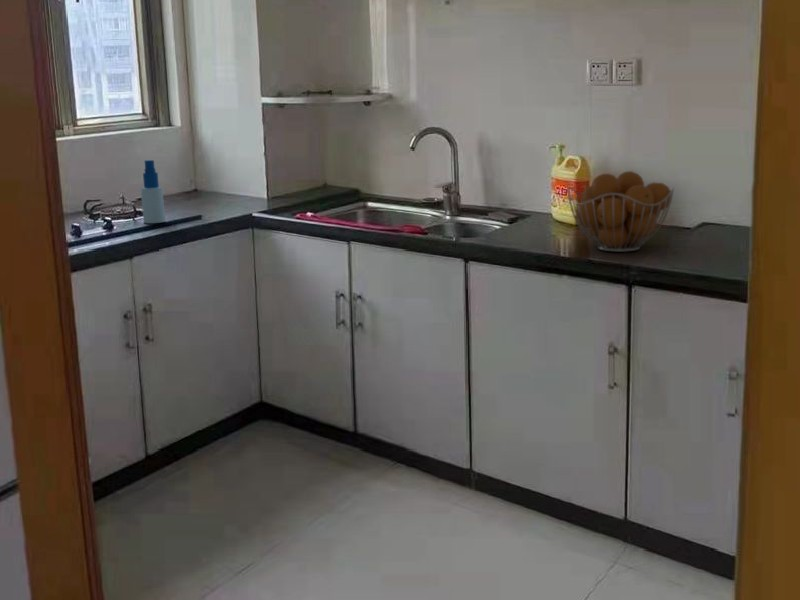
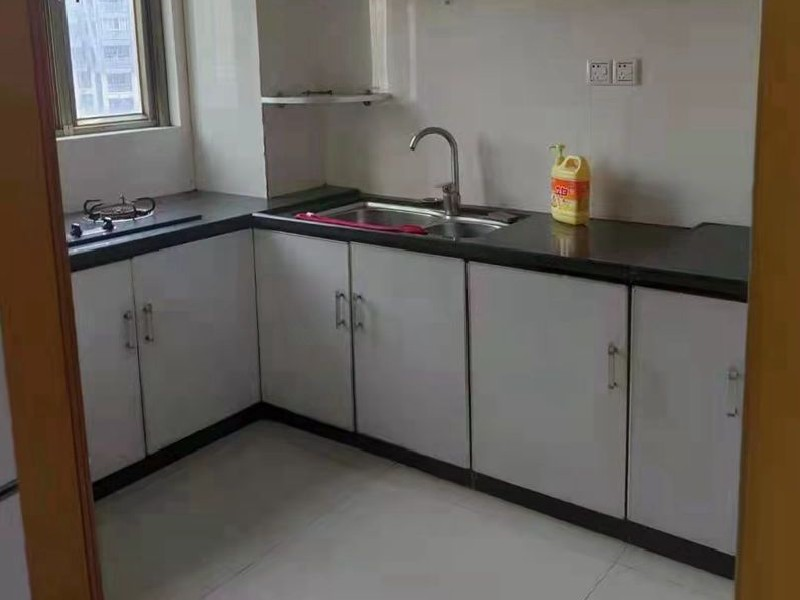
- spray bottle [140,159,166,224]
- fruit basket [566,170,675,253]
